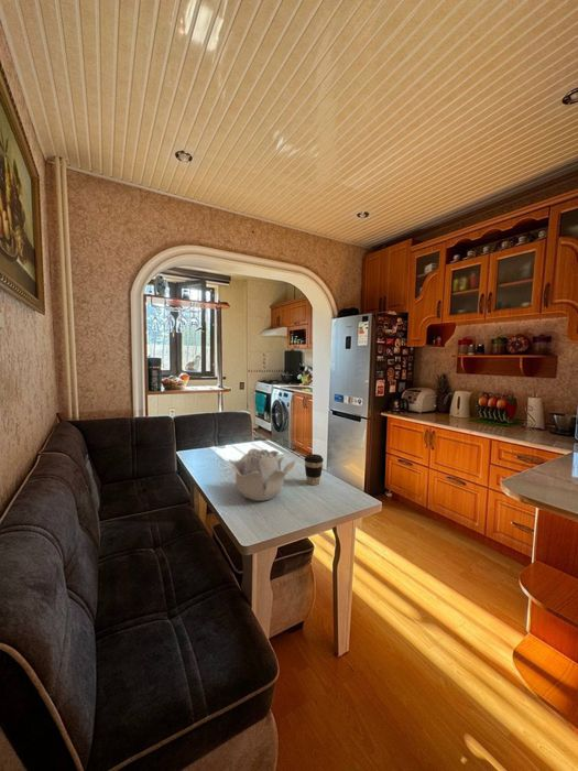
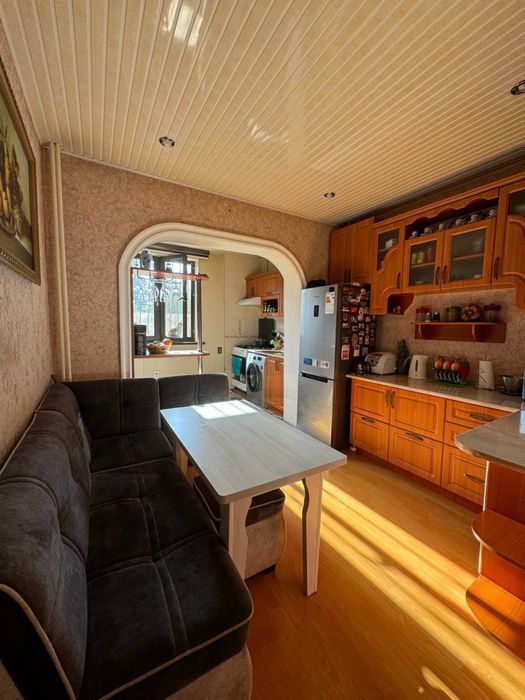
- decorative bowl [228,447,296,502]
- coffee cup [304,453,325,486]
